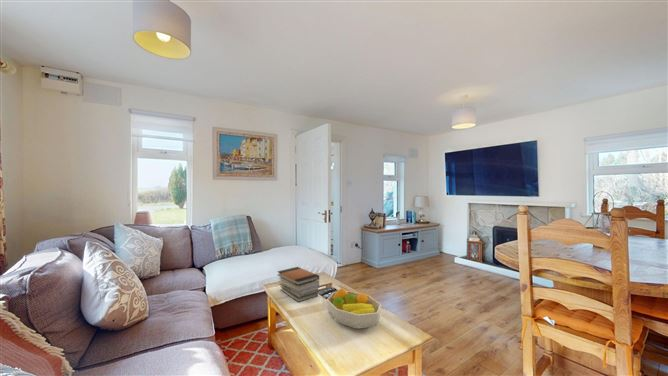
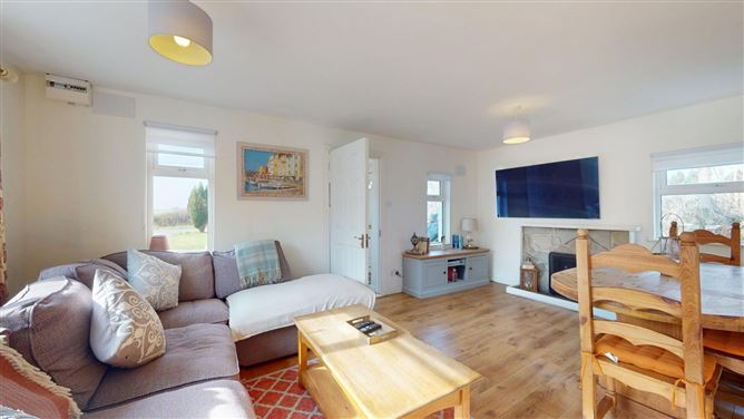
- fruit bowl [326,287,382,330]
- book stack [276,266,321,303]
